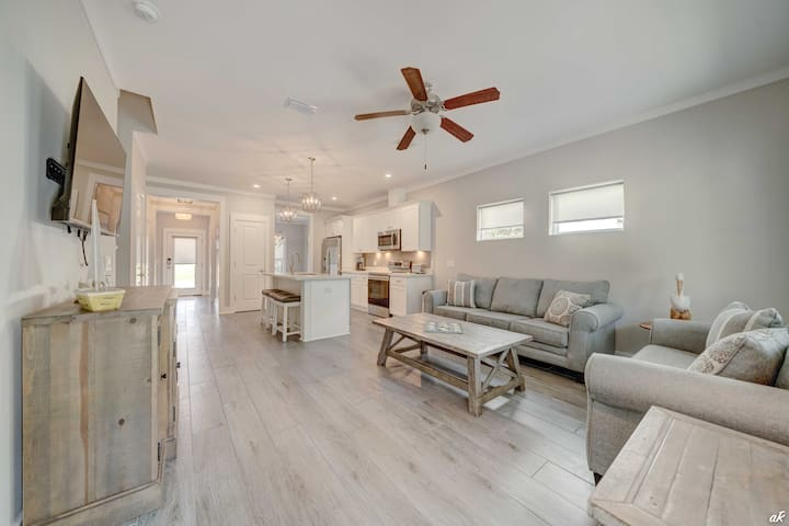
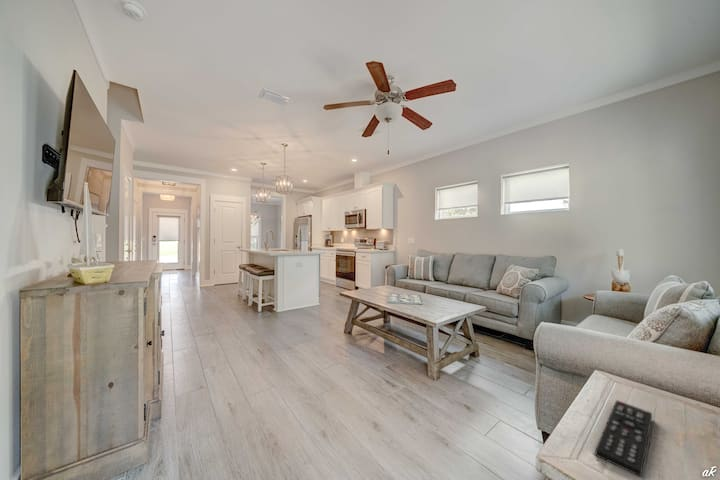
+ remote control [594,399,653,478]
